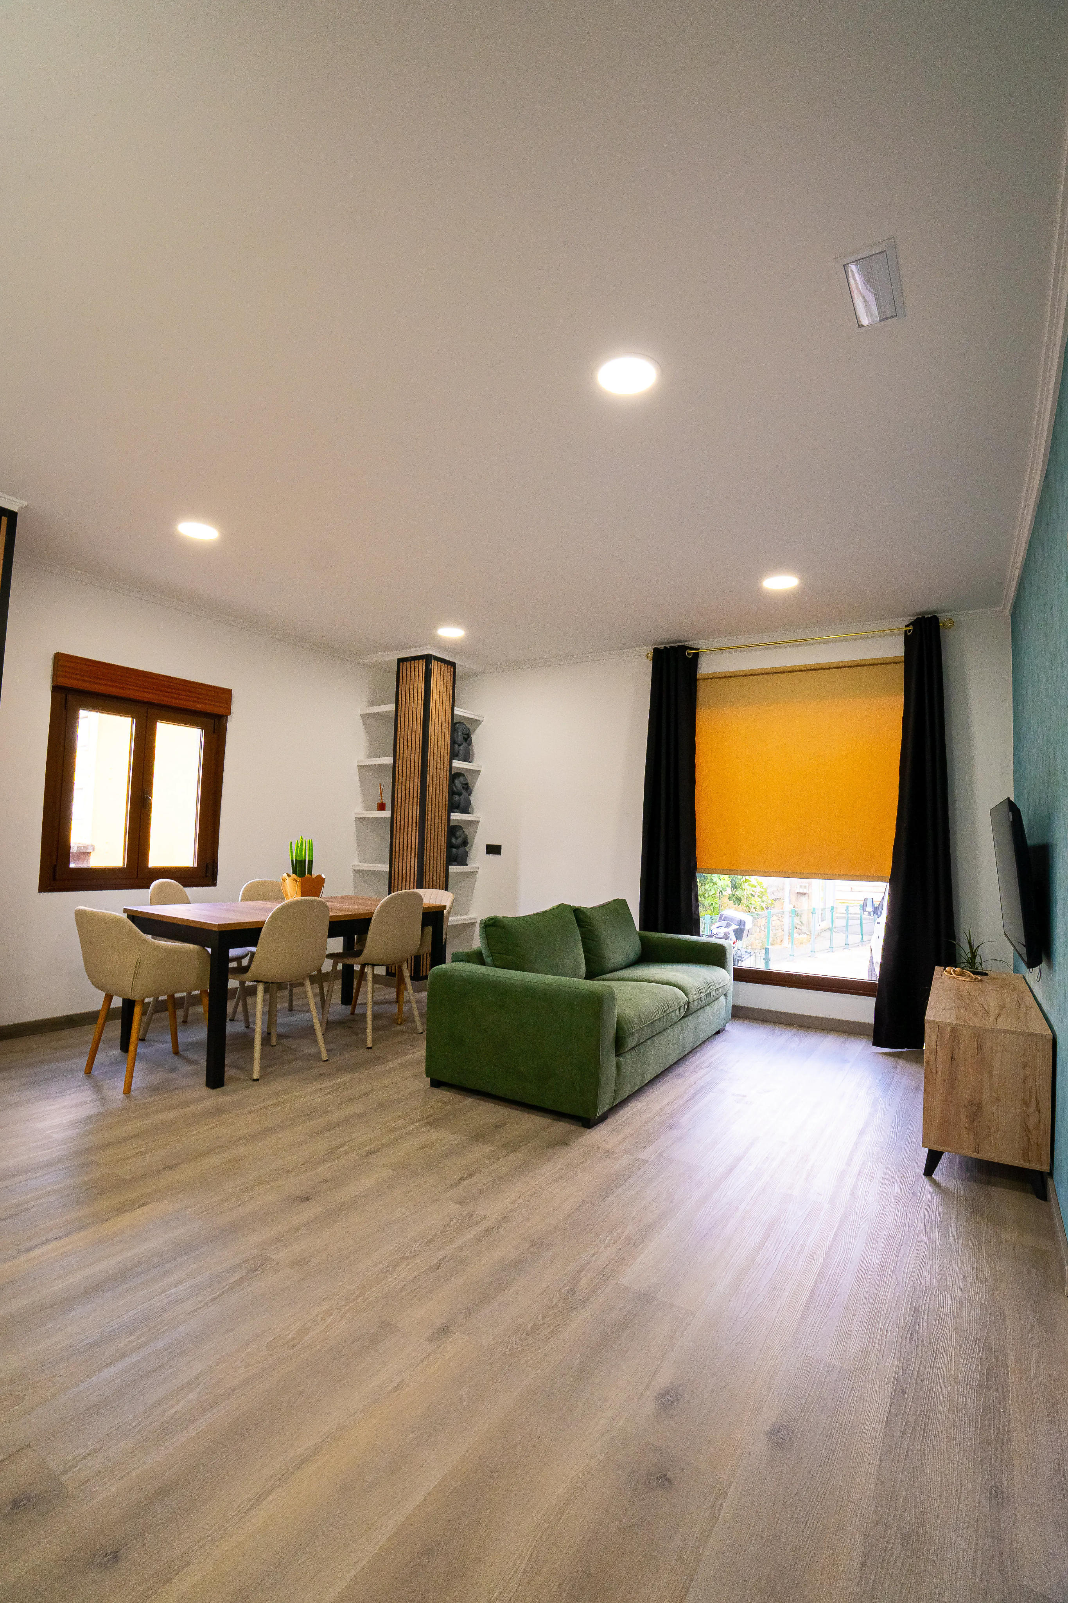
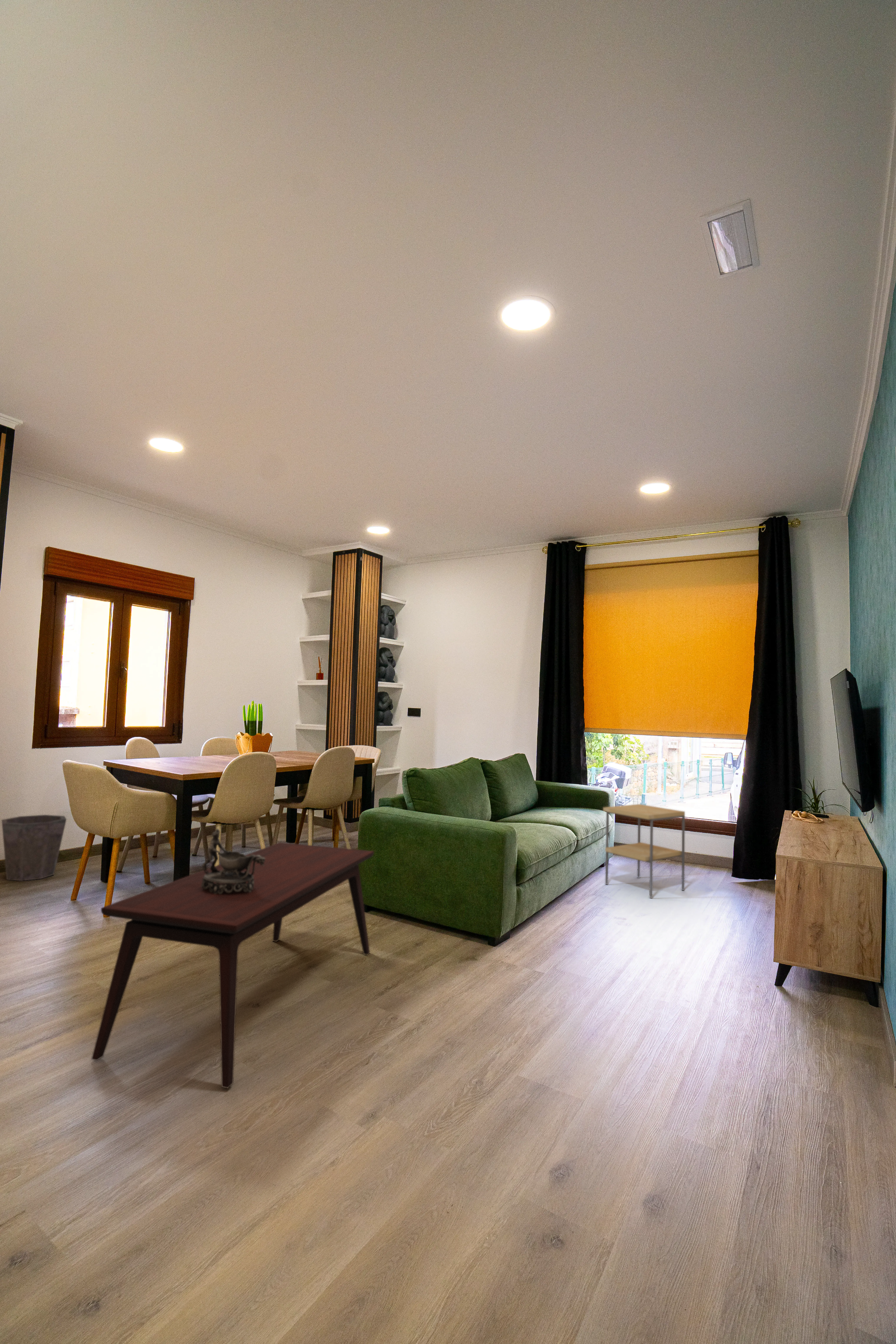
+ decorative bowl [201,828,265,894]
+ waste bin [1,814,67,881]
+ coffee table [91,842,374,1089]
+ side table [603,804,685,898]
